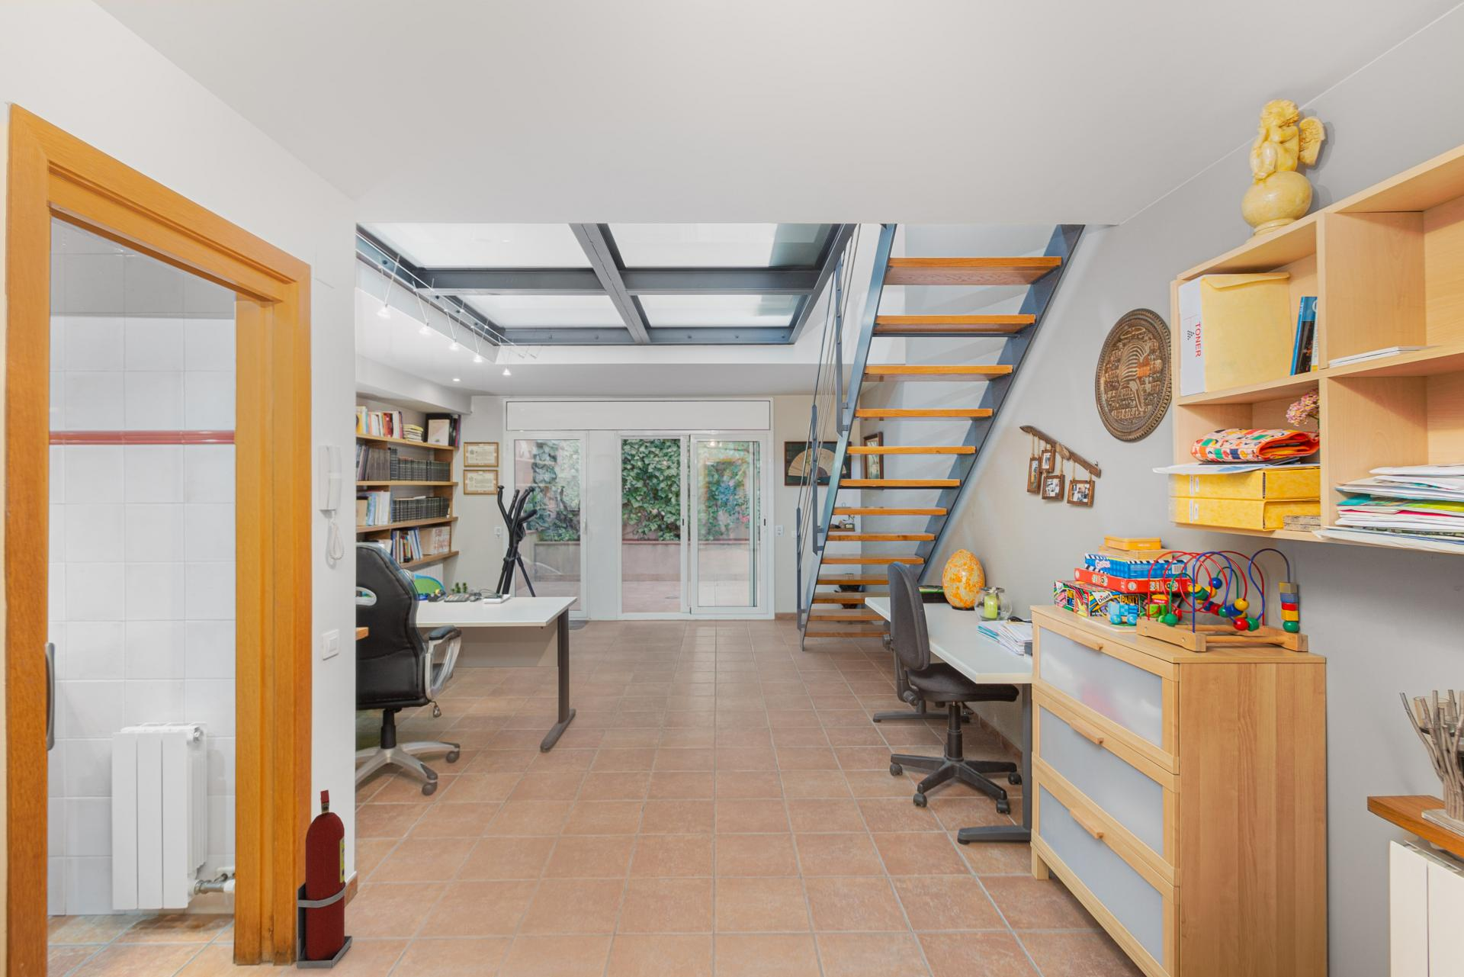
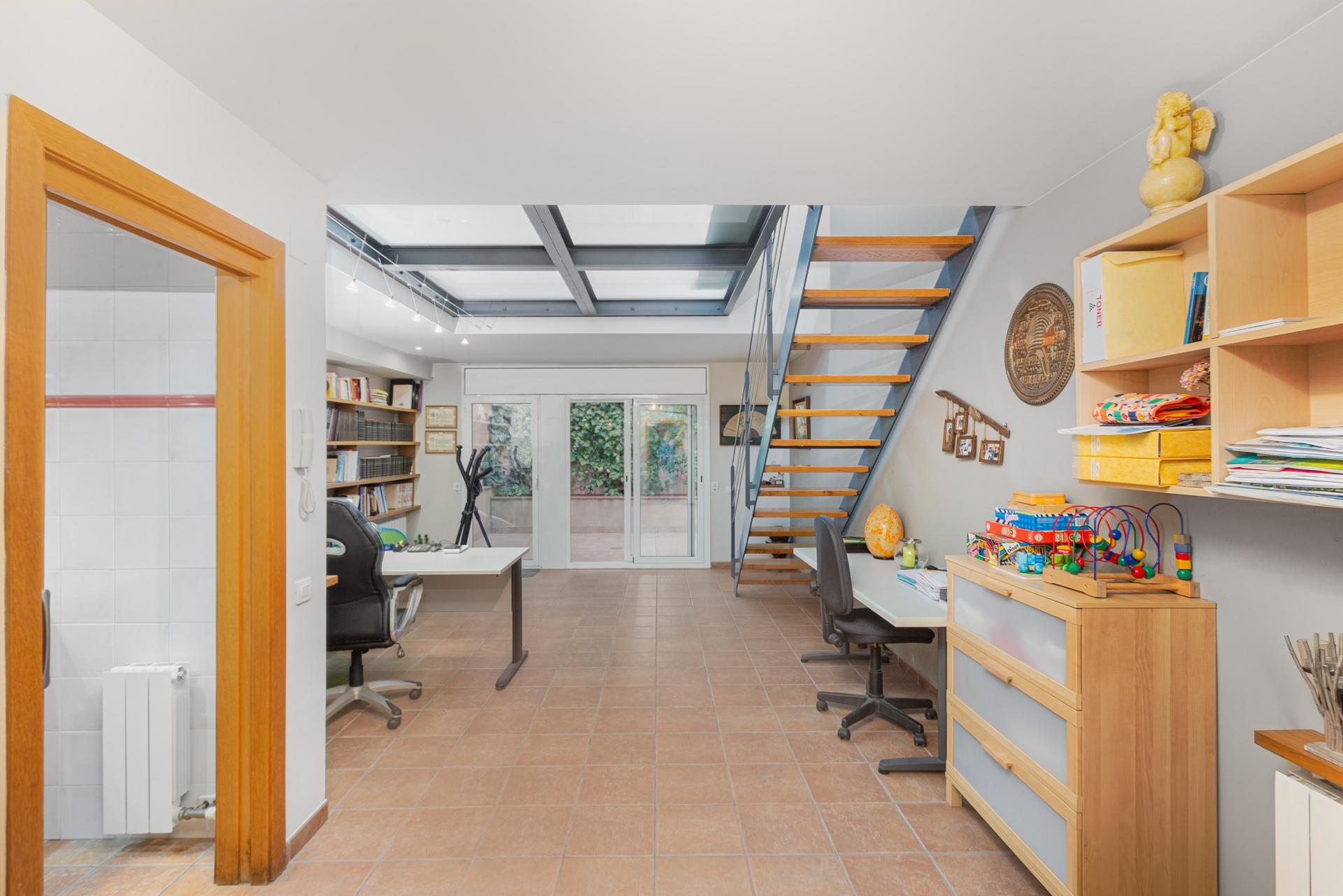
- fire extinguisher [295,789,354,969]
